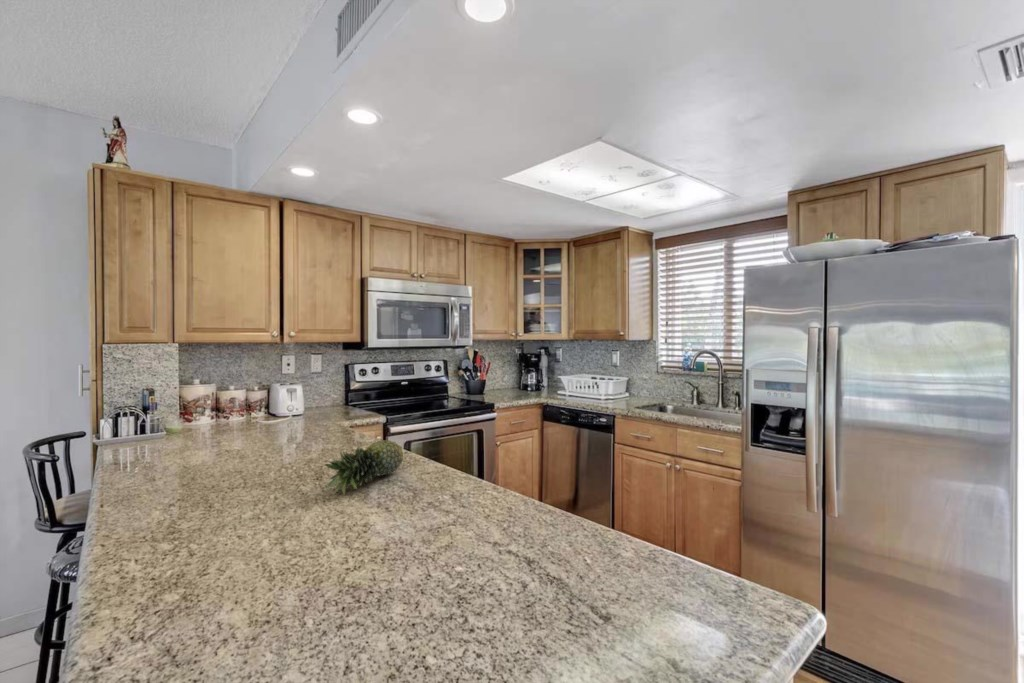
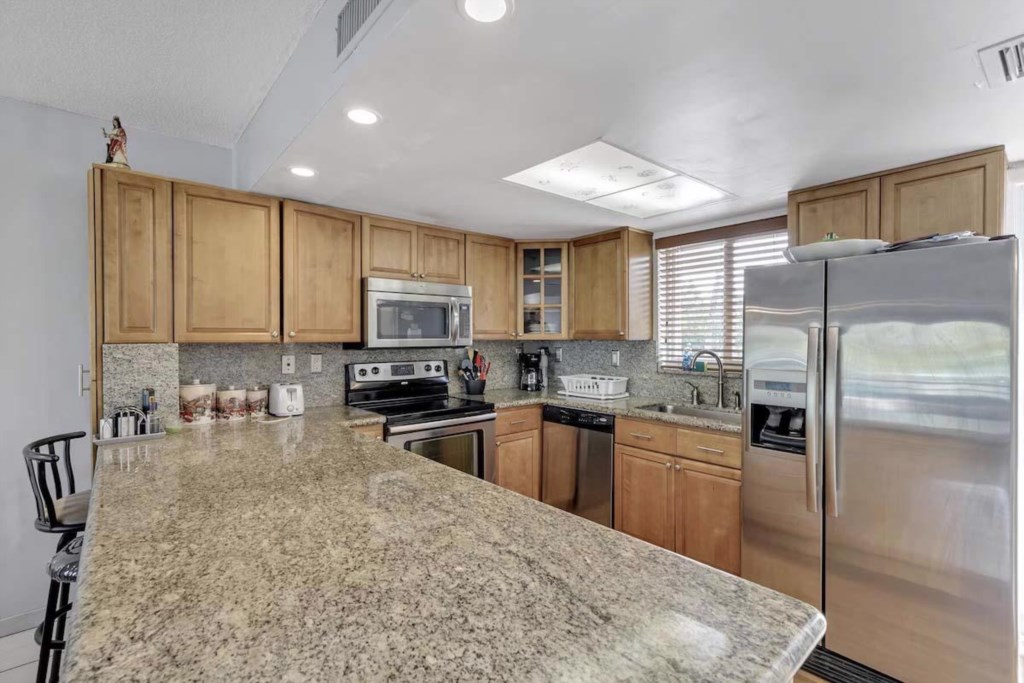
- fruit [323,439,404,497]
